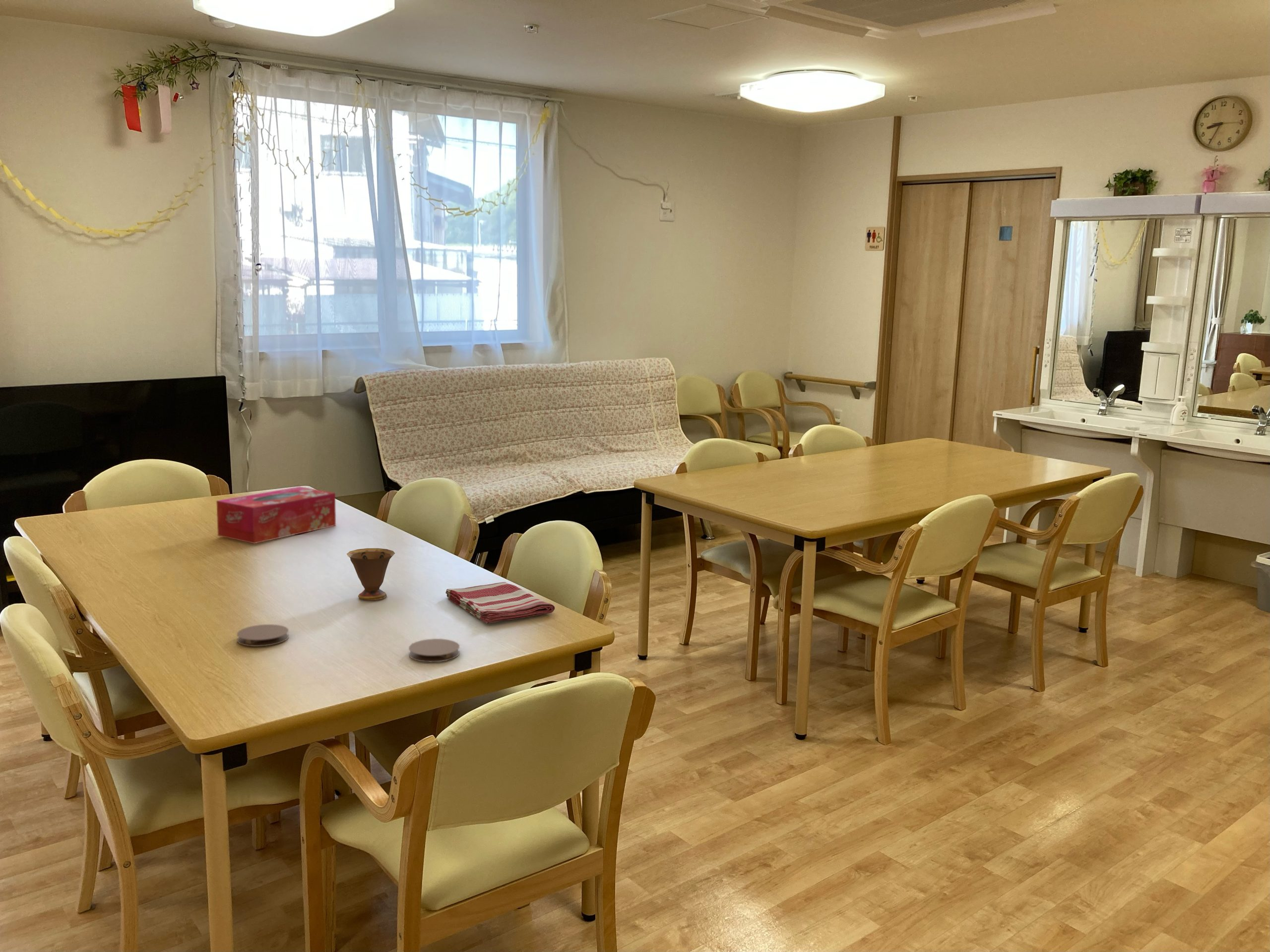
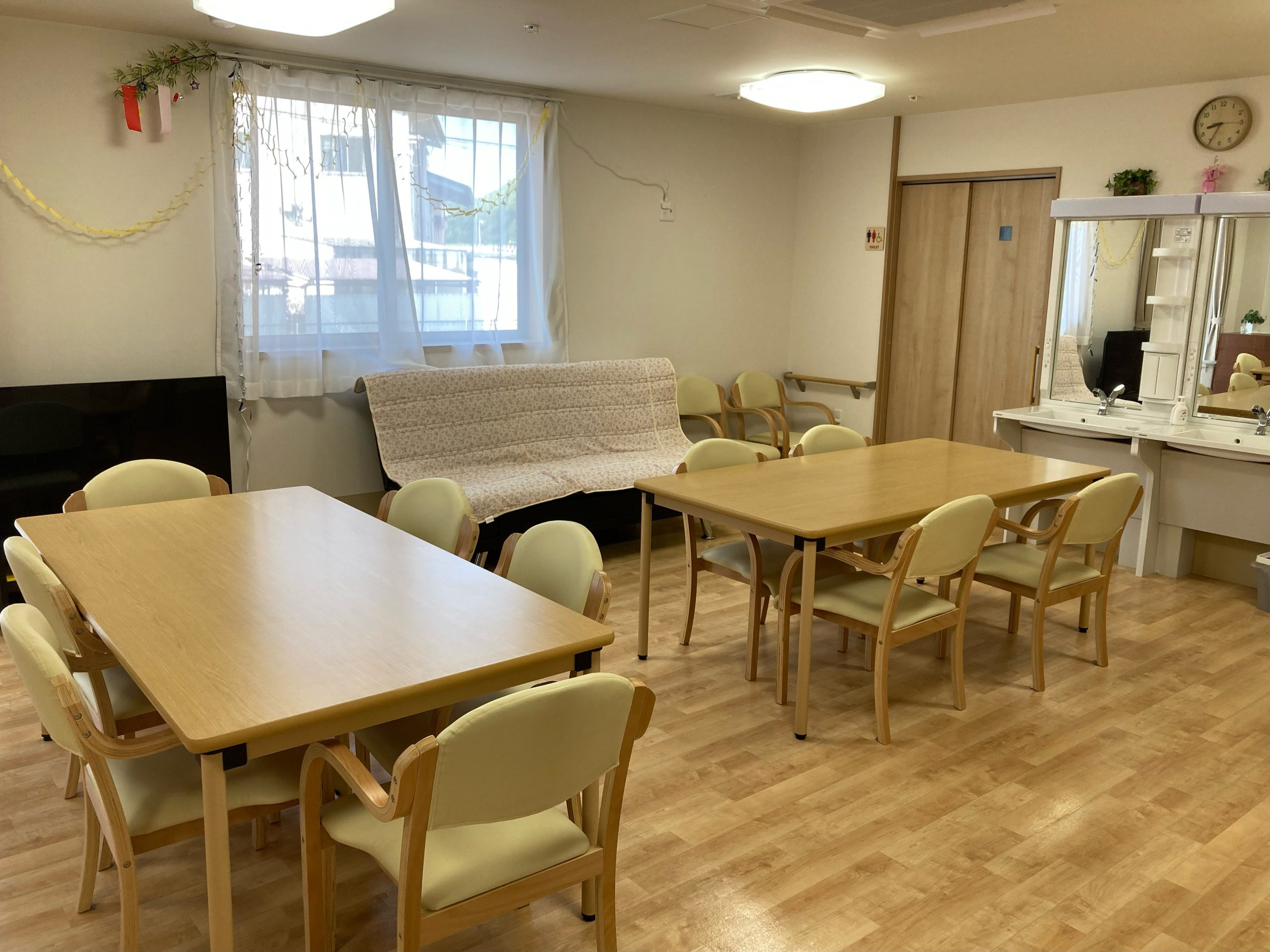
- coaster [237,624,289,647]
- tissue box [216,486,336,544]
- dish towel [445,582,555,624]
- coaster [408,638,460,663]
- teacup [346,548,395,601]
